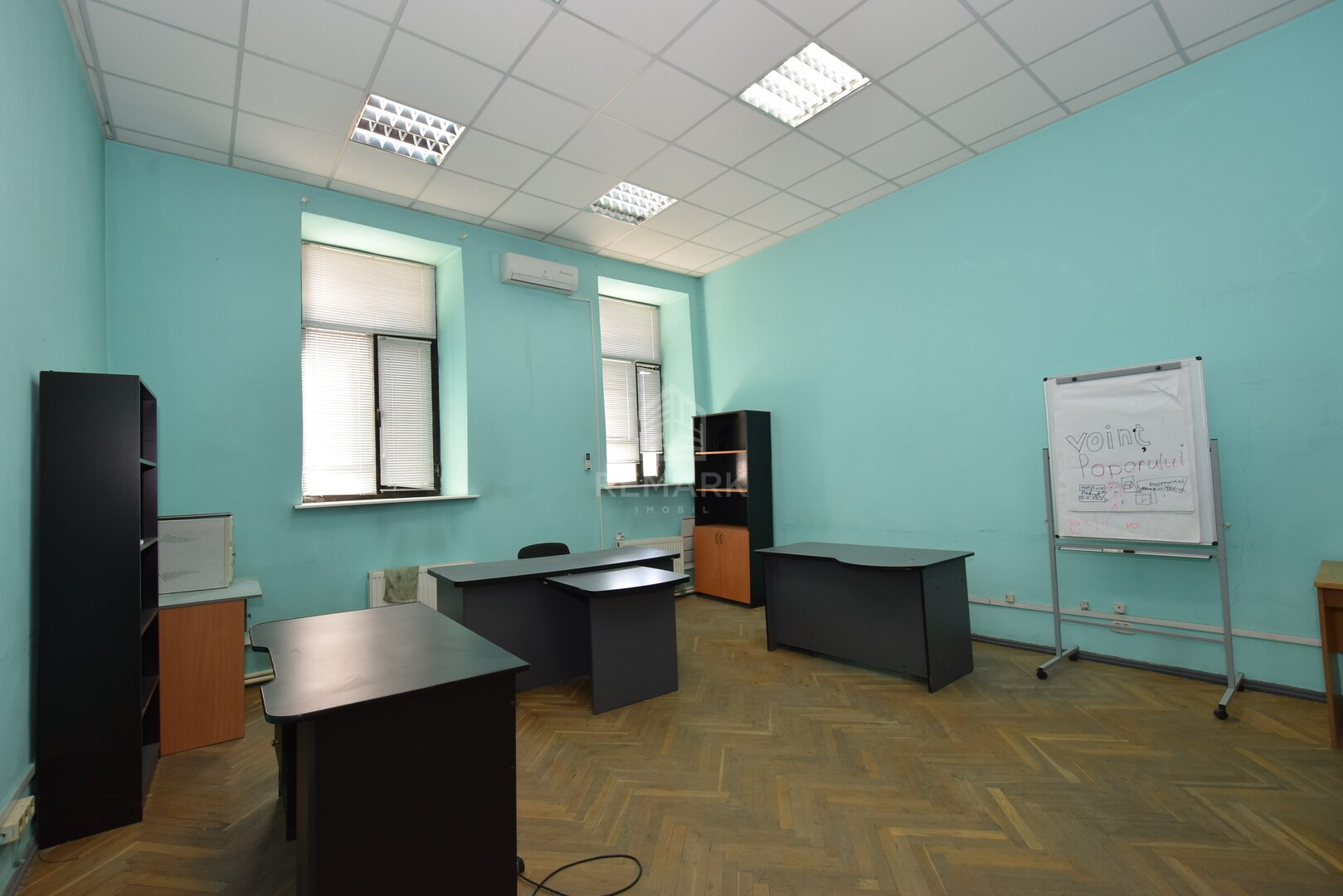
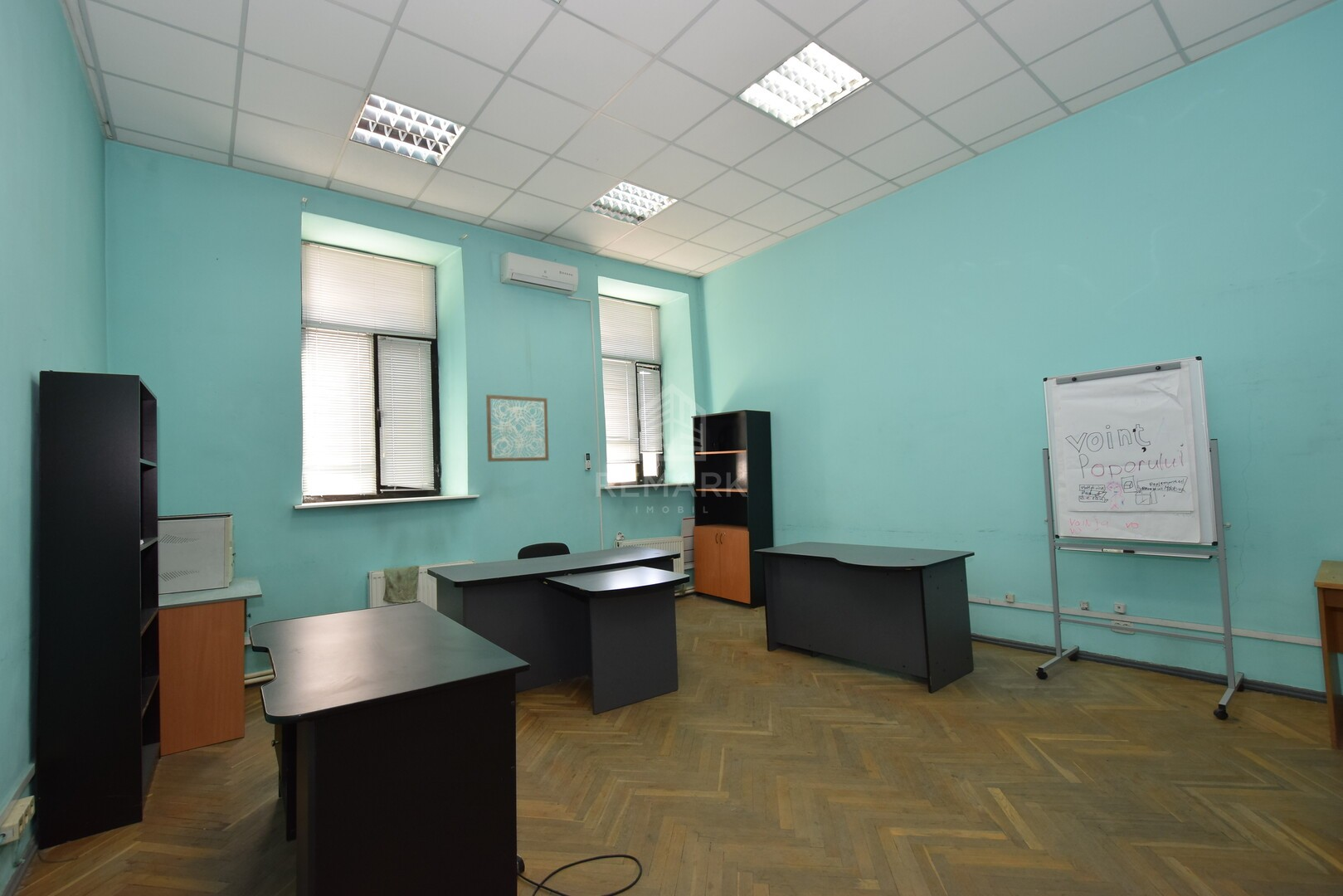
+ wall art [485,394,550,463]
